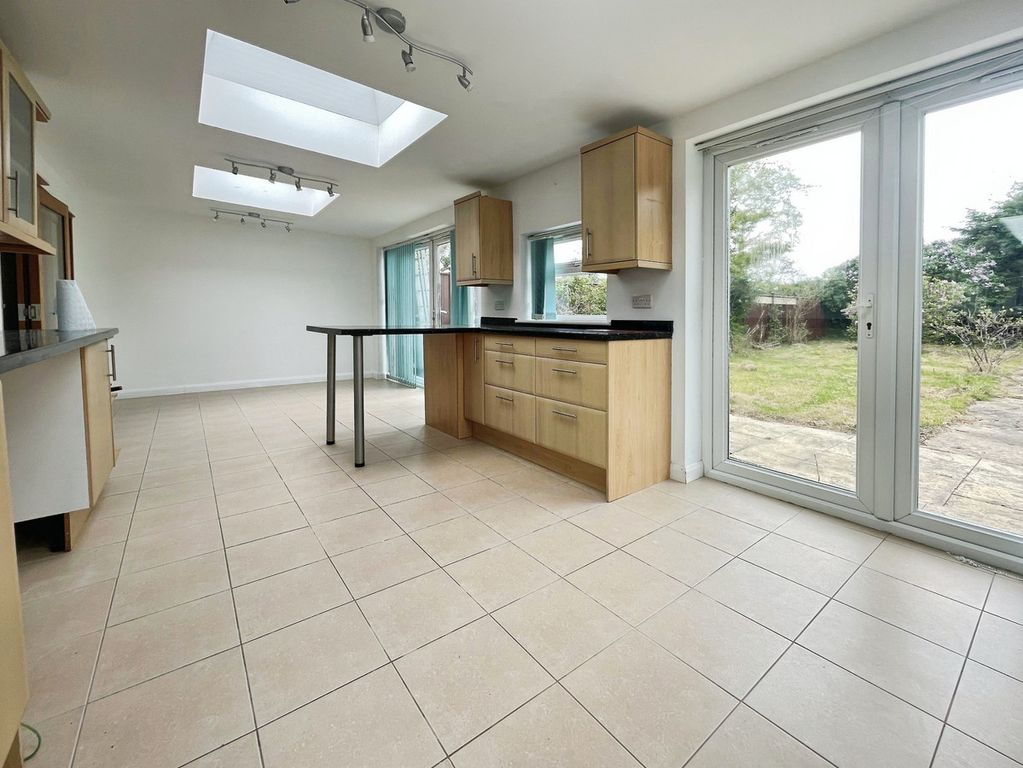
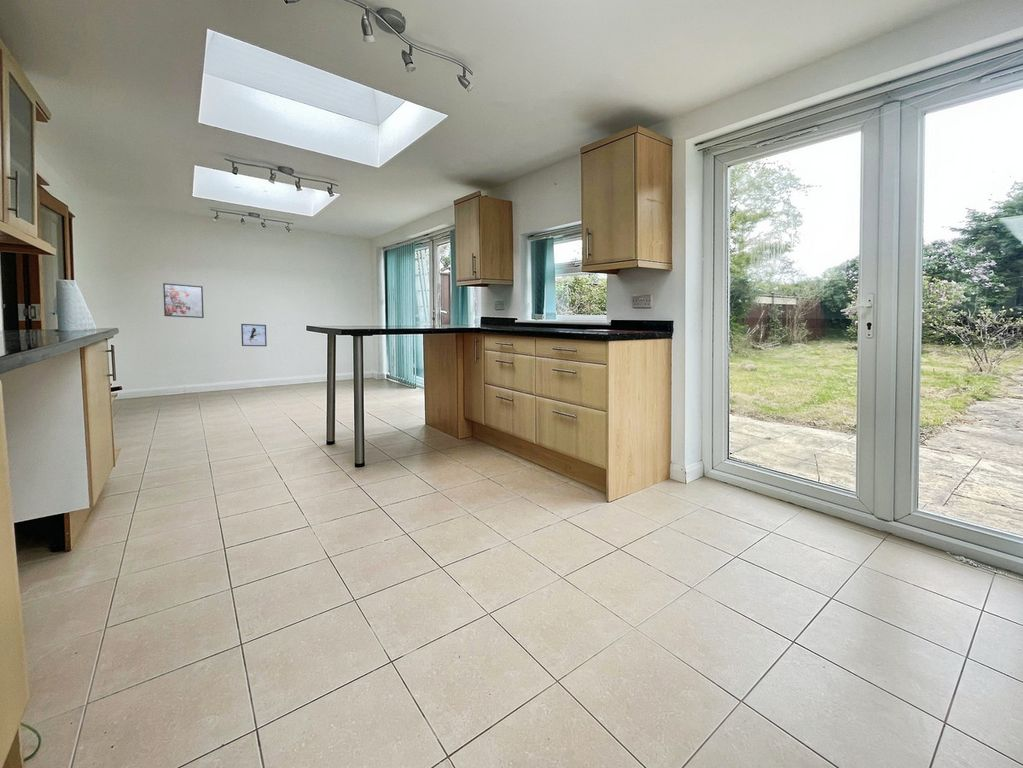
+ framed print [162,282,205,319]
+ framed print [240,323,268,347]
